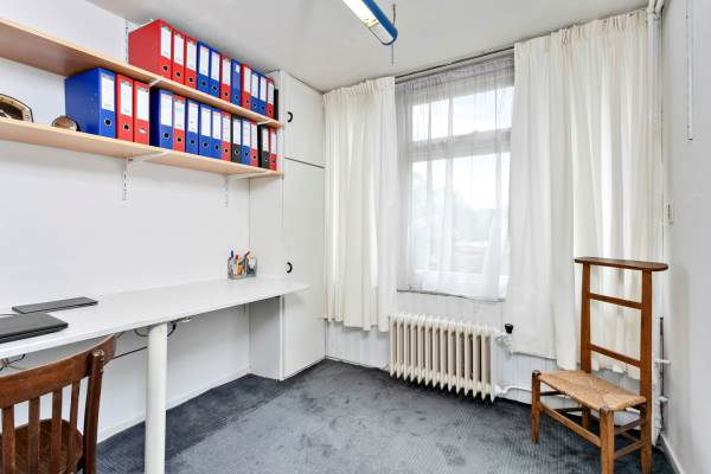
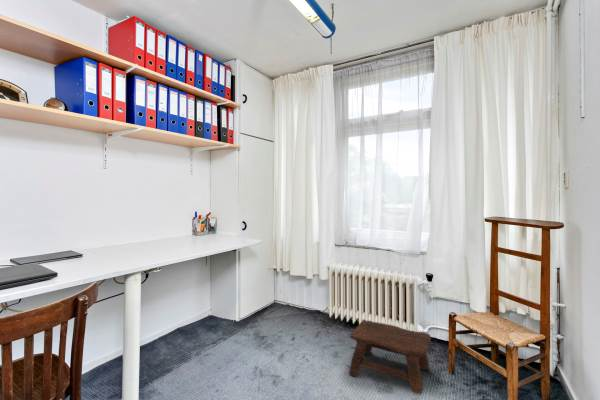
+ stool [348,319,432,394]
